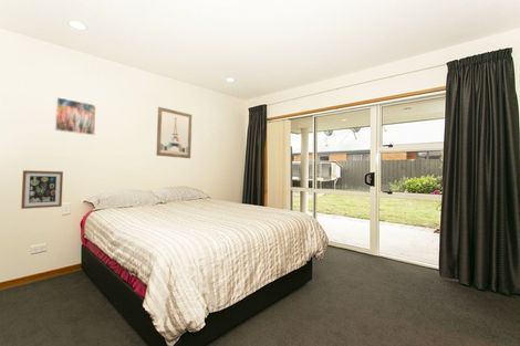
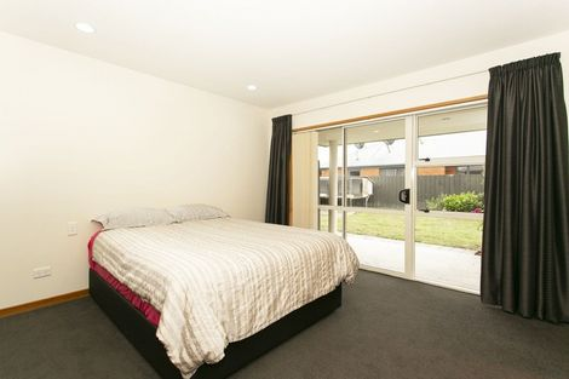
- wall art [155,106,193,159]
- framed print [54,96,97,136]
- wall art [20,169,64,210]
